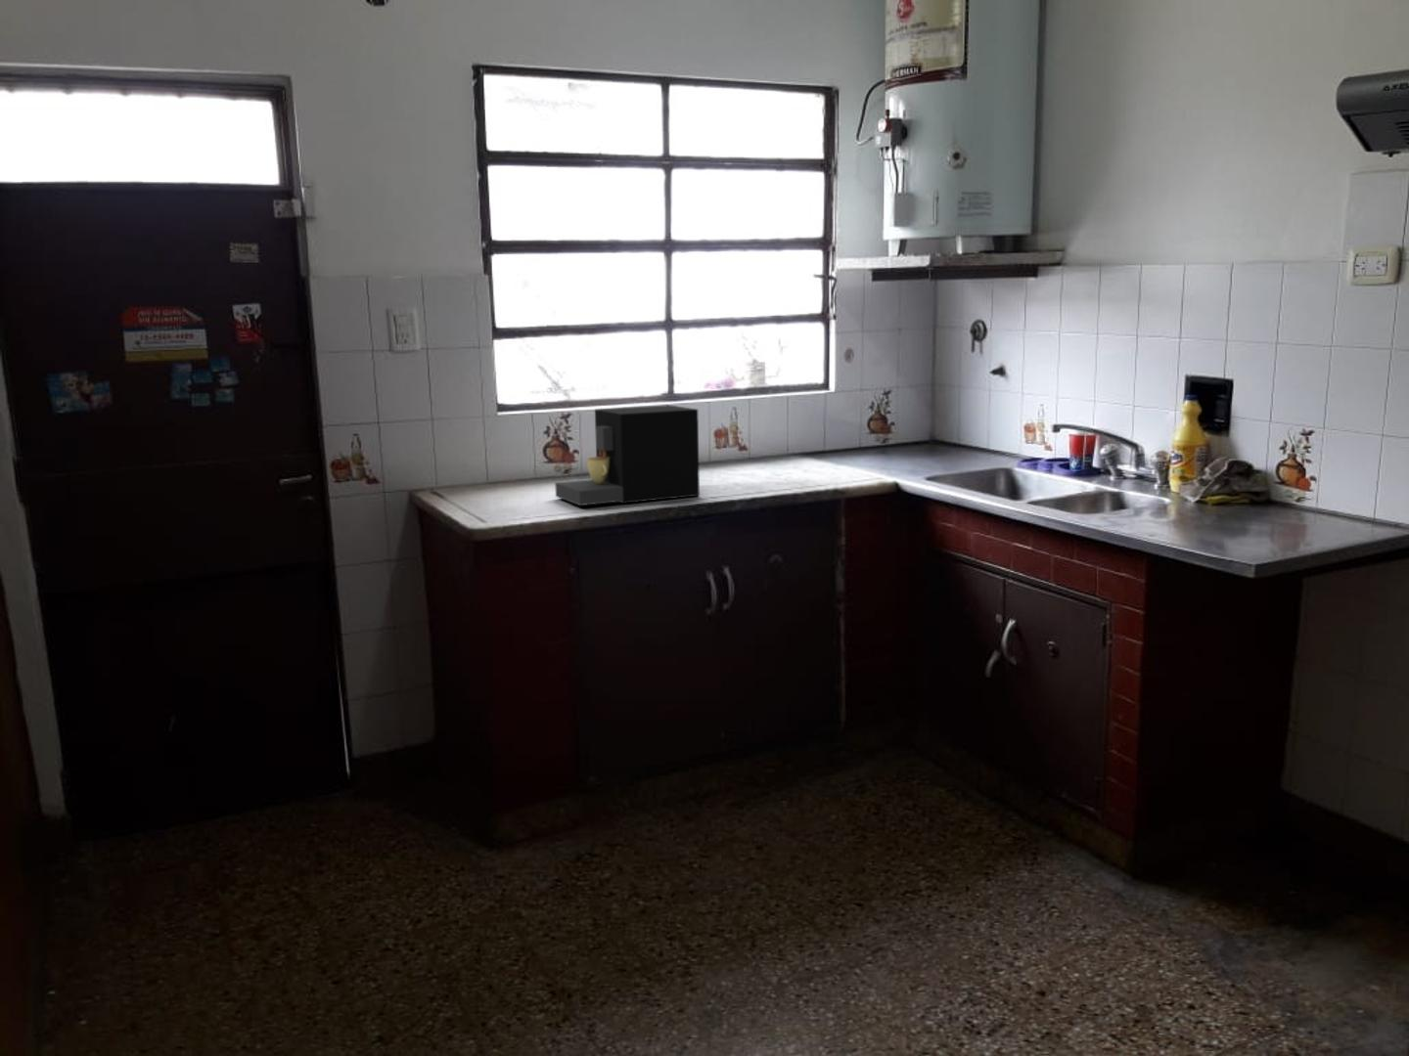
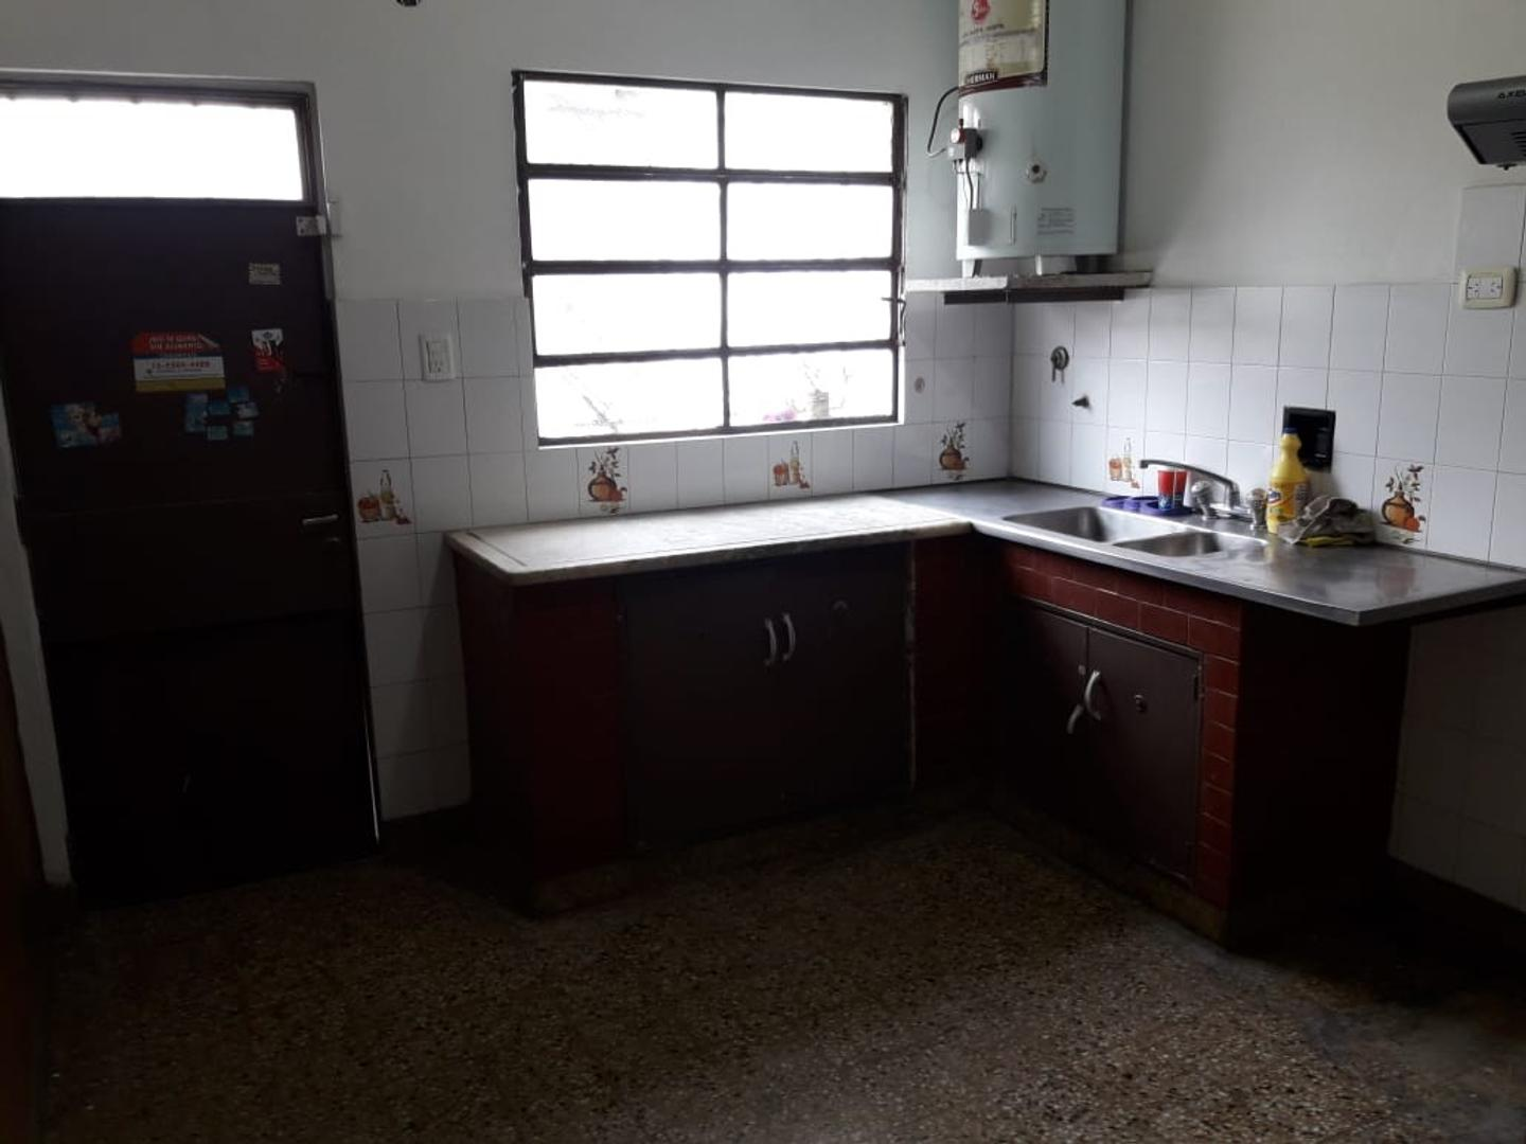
- coffee maker [554,404,700,507]
